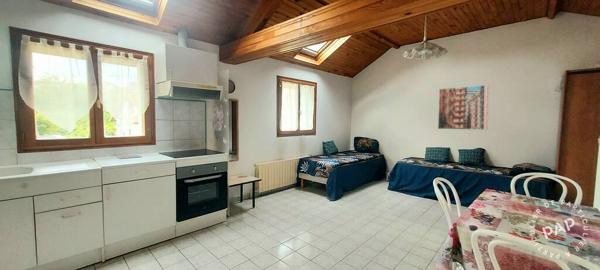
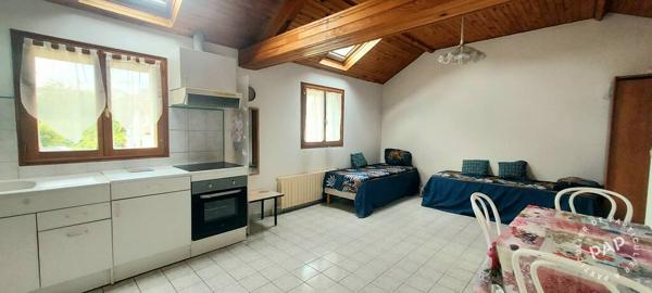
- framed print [437,84,491,131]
